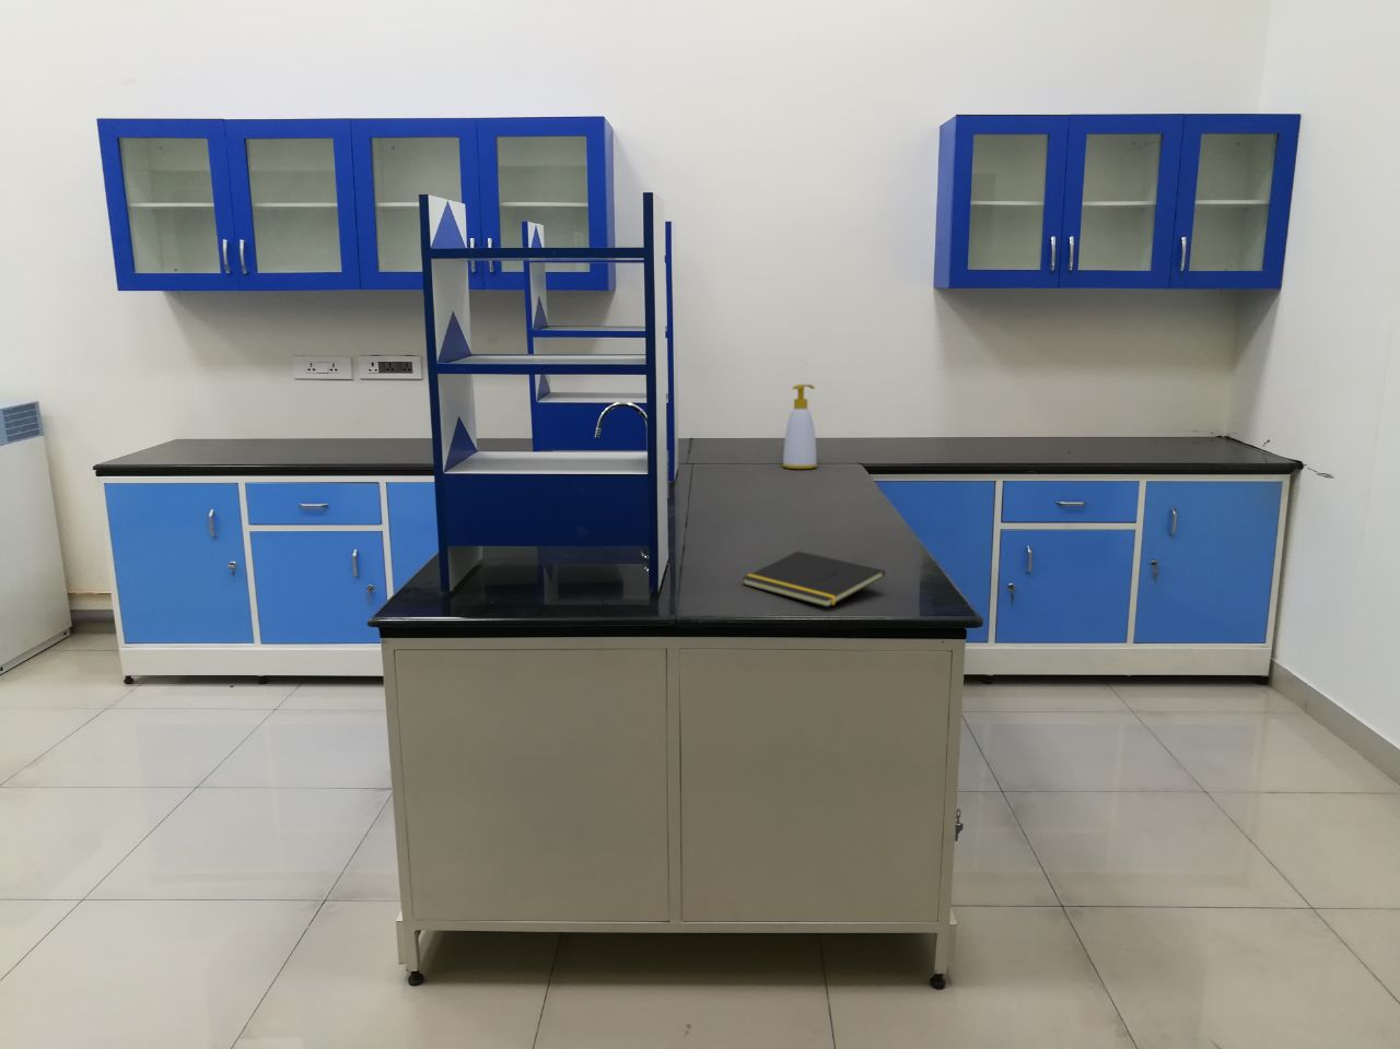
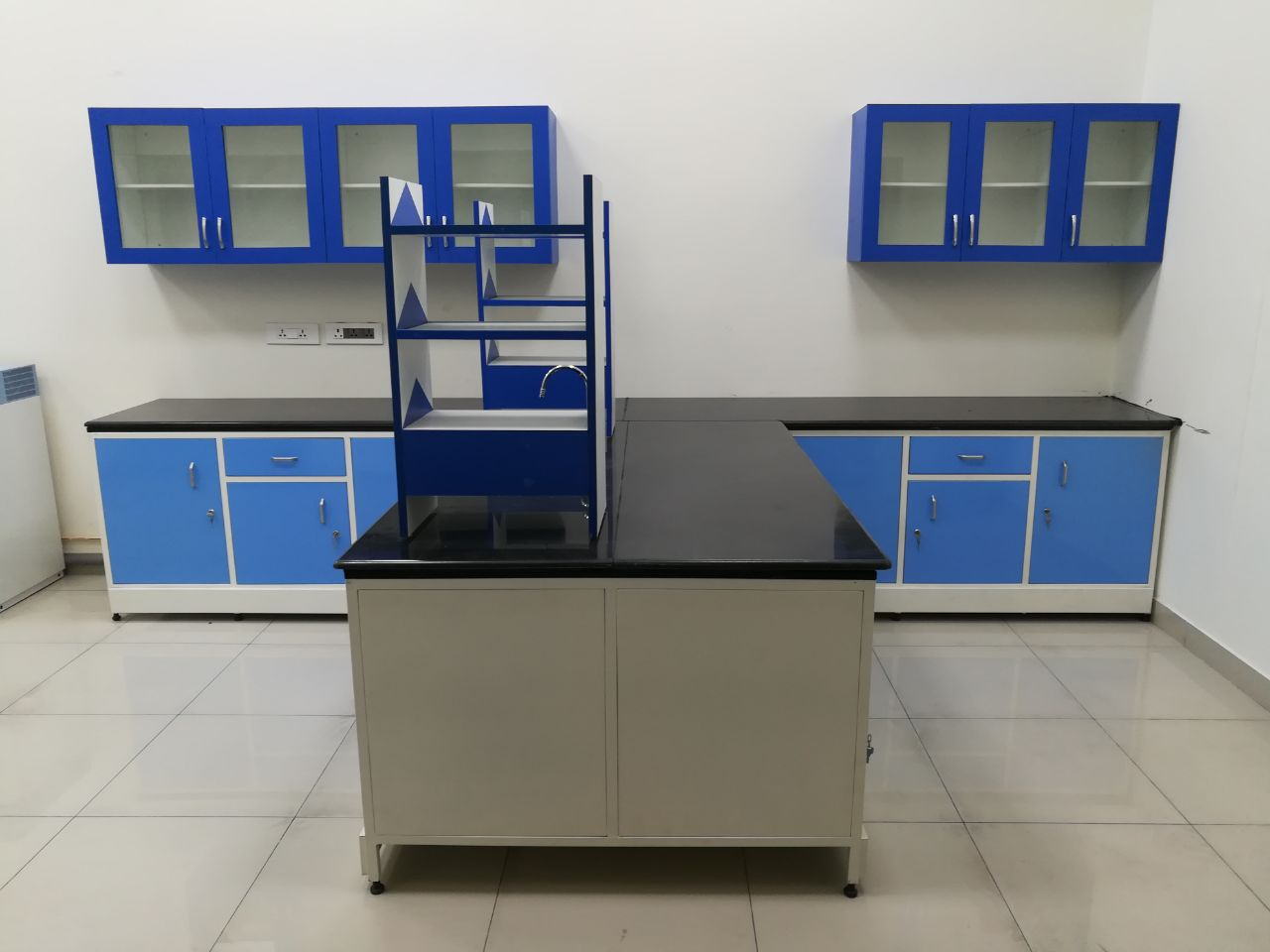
- notepad [742,550,886,608]
- soap bottle [780,383,818,469]
